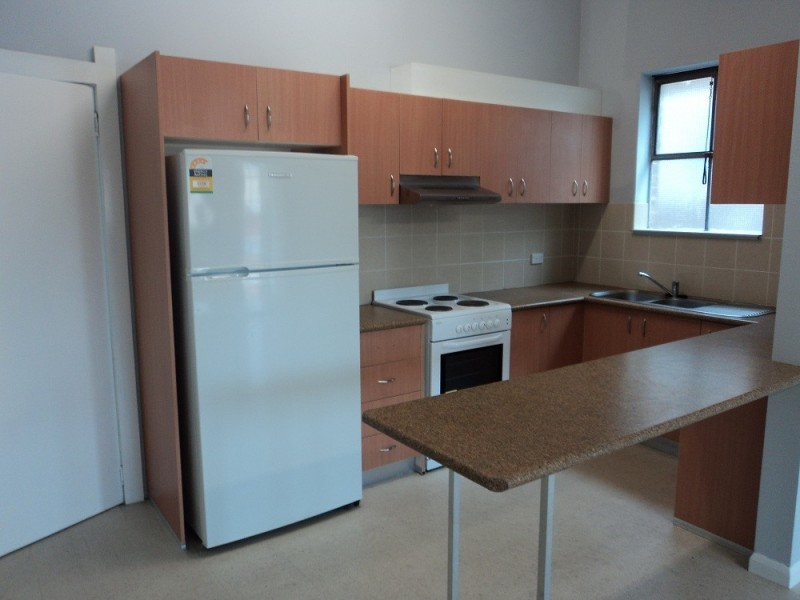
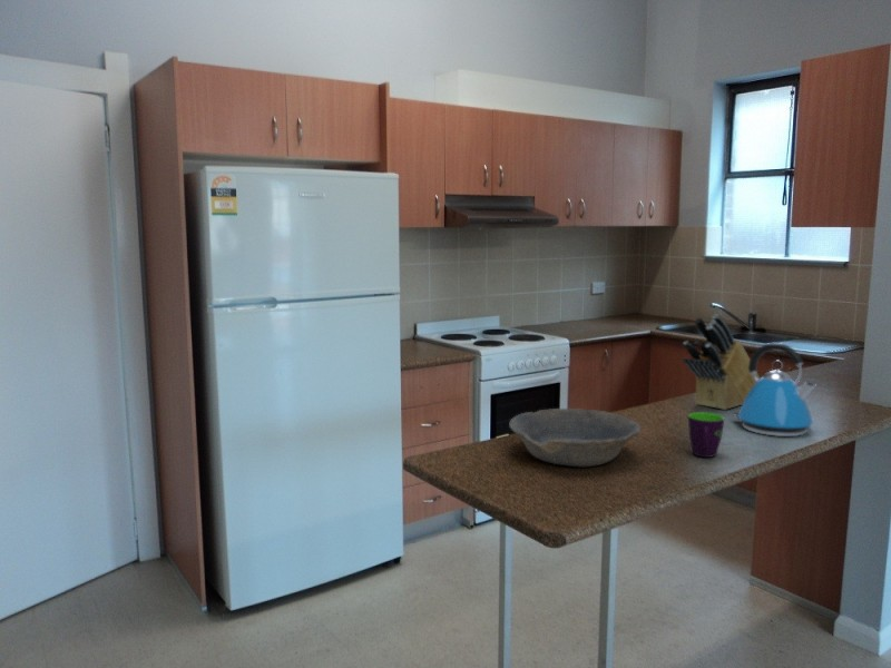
+ kettle [732,342,817,438]
+ mug [687,412,725,459]
+ knife block [682,313,761,411]
+ bowl [508,407,642,468]
